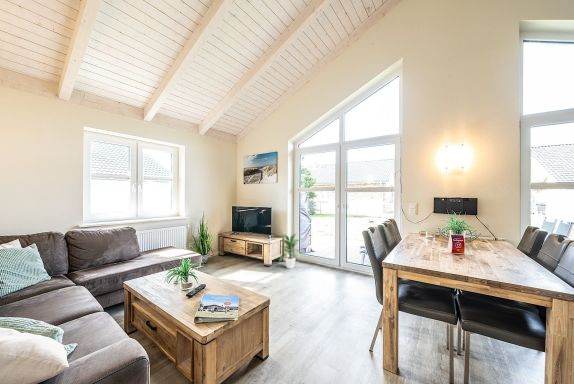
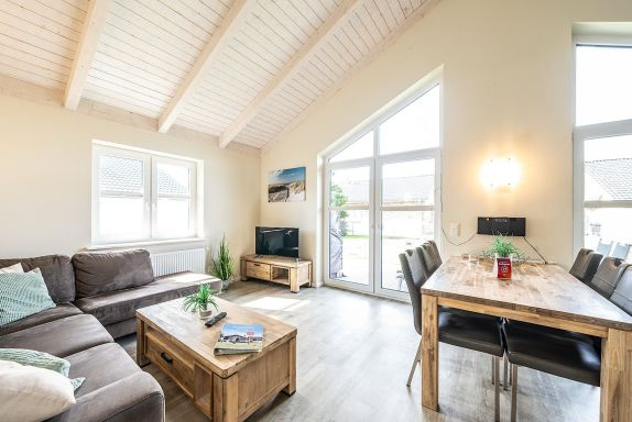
- indoor plant [278,233,304,270]
